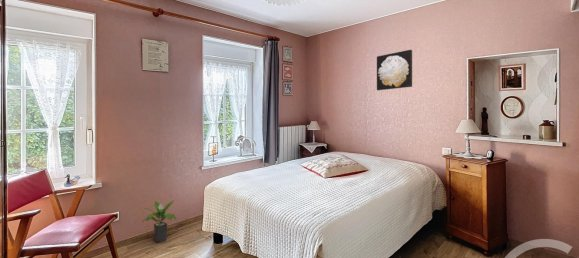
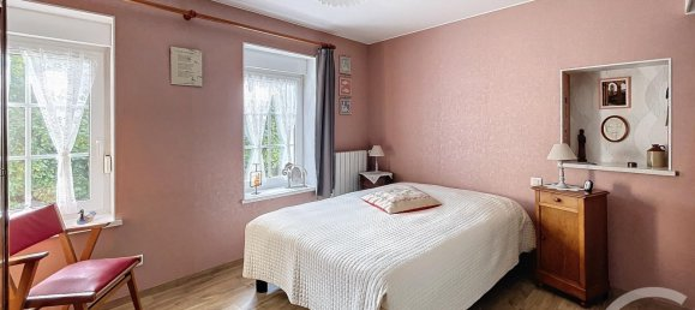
- wall art [376,49,413,91]
- potted plant [141,200,177,244]
